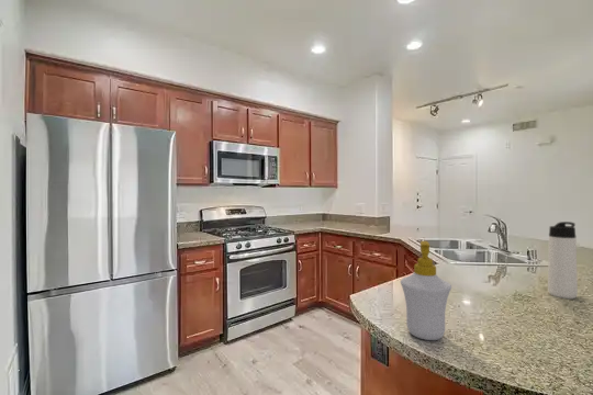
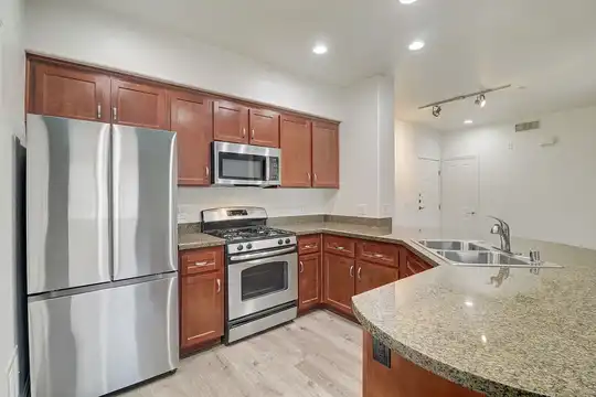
- thermos bottle [547,221,579,300]
- soap bottle [400,240,452,341]
